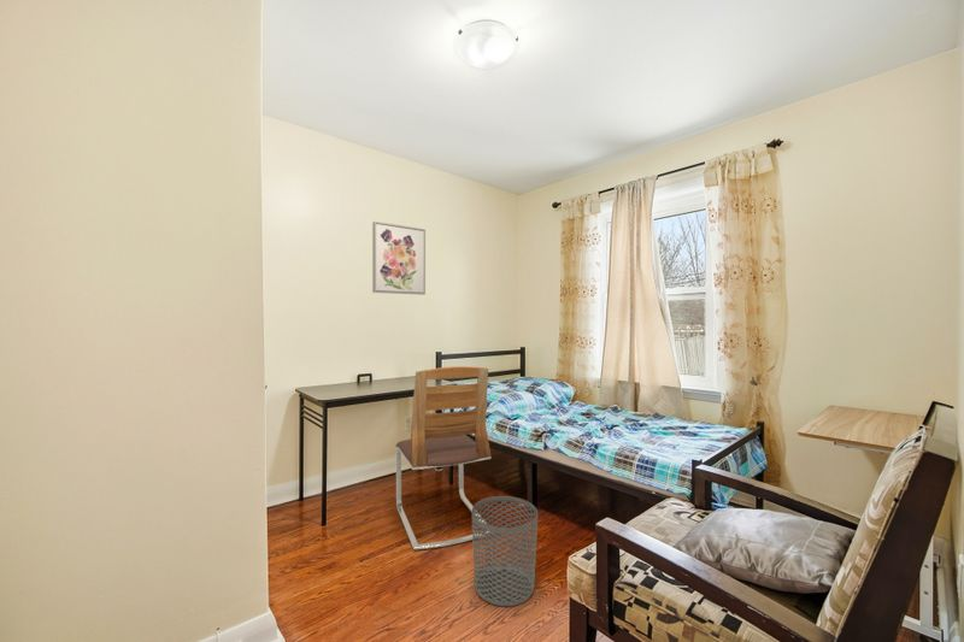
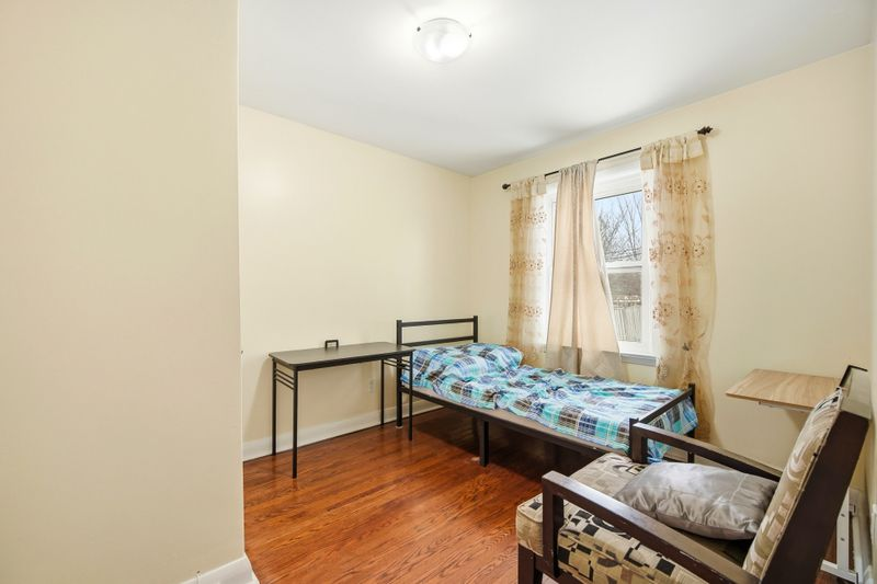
- wall art [371,220,427,296]
- chair [395,365,492,553]
- waste bin [471,495,539,607]
